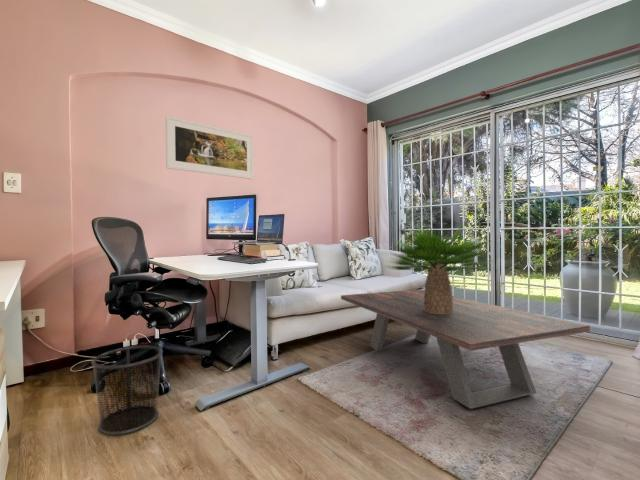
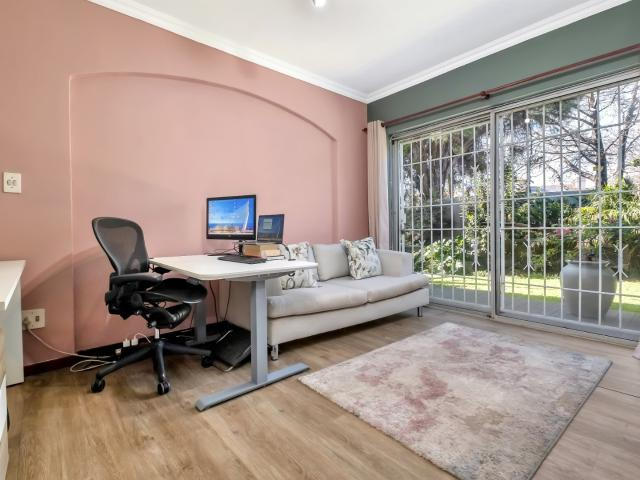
- potted plant [383,221,497,314]
- coffee table [340,288,591,410]
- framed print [165,115,255,180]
- waste bin [91,344,164,436]
